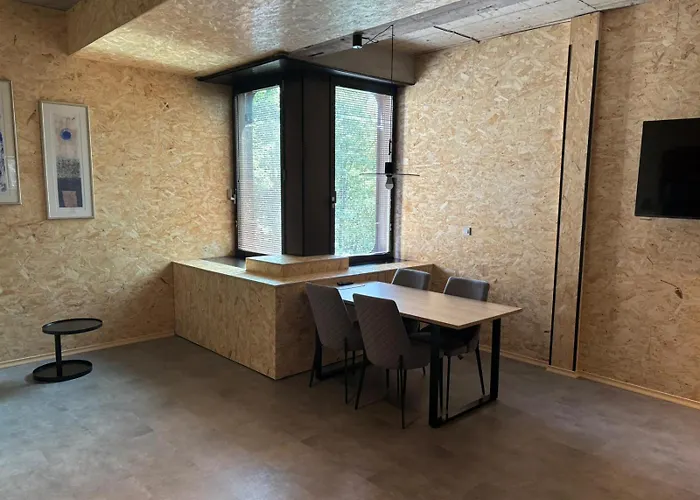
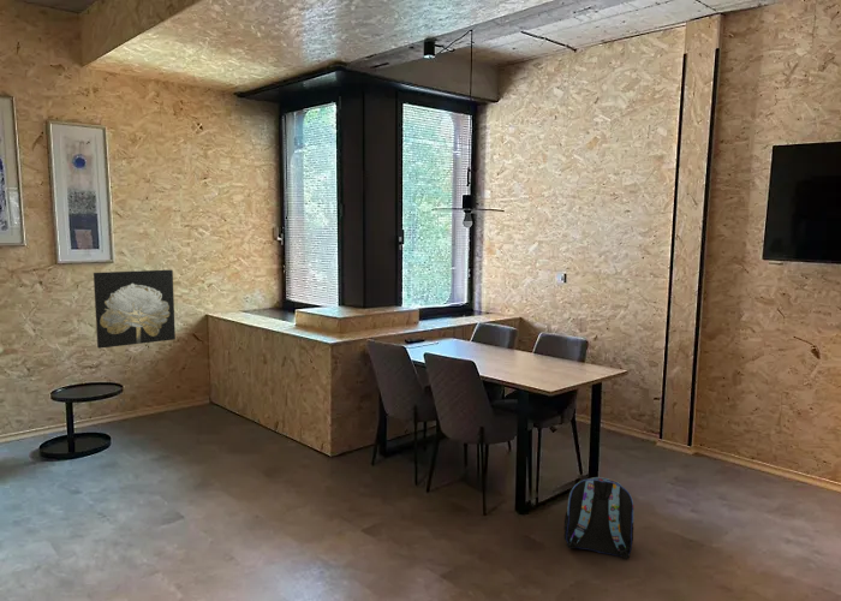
+ wall art [93,269,177,350]
+ backpack [563,476,636,560]
